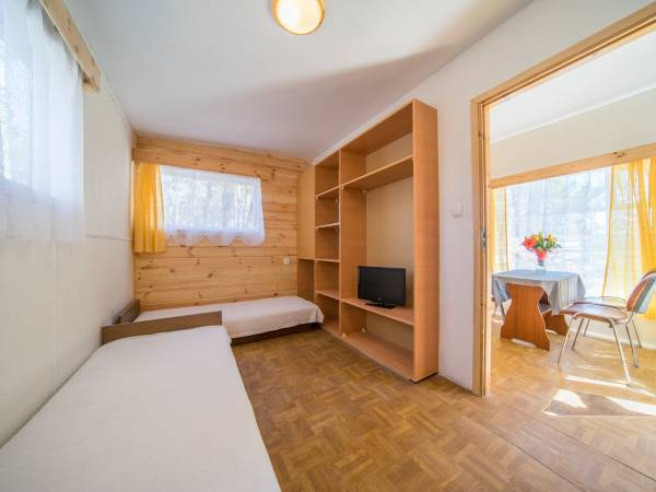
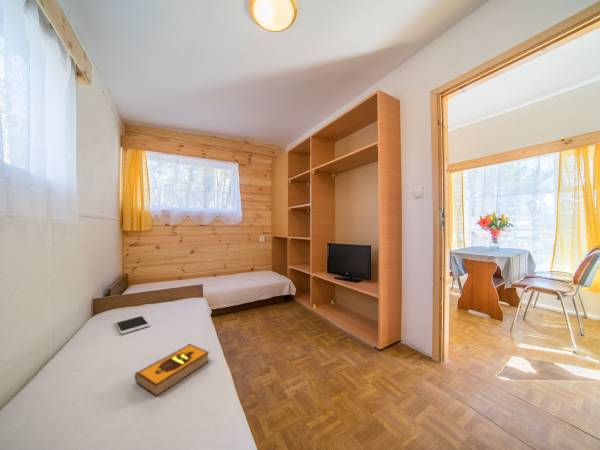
+ hardback book [134,343,210,398]
+ tablet [114,314,151,335]
